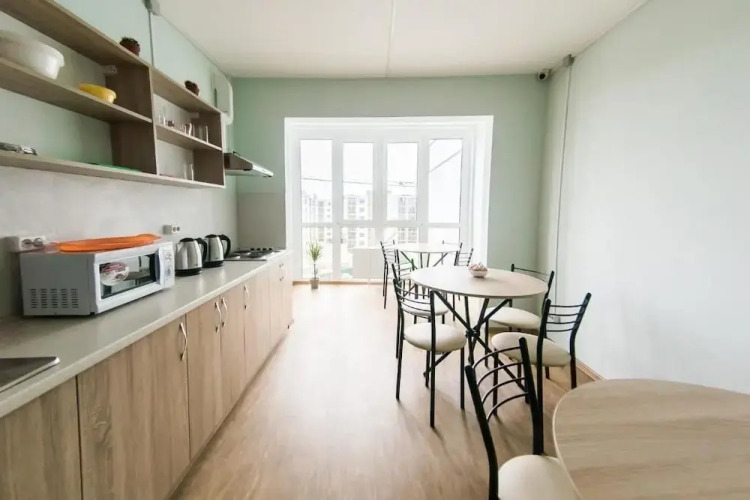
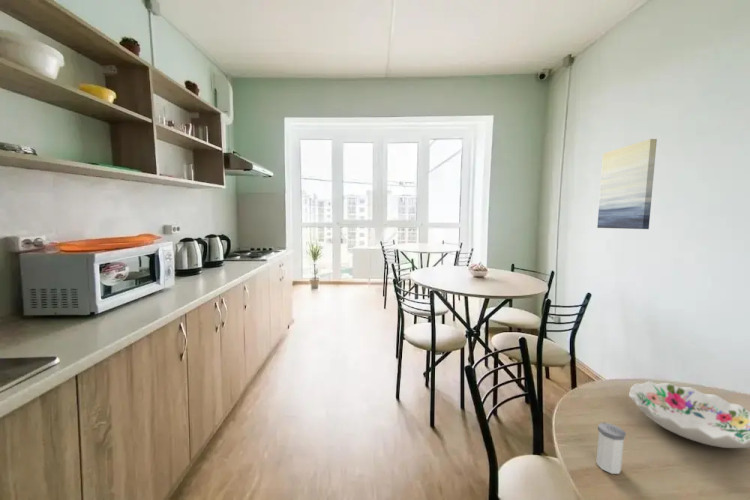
+ wall art [596,138,658,230]
+ salt shaker [595,422,627,475]
+ decorative bowl [628,381,750,449]
